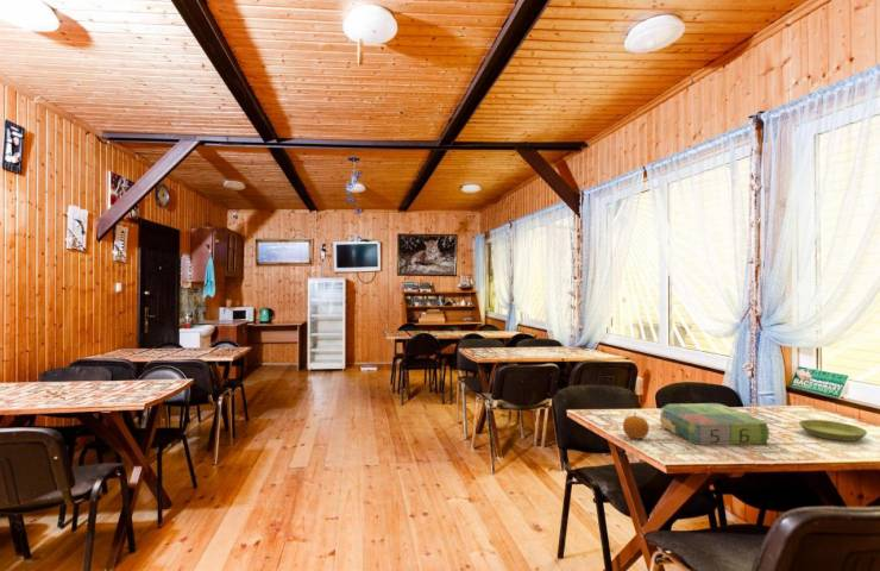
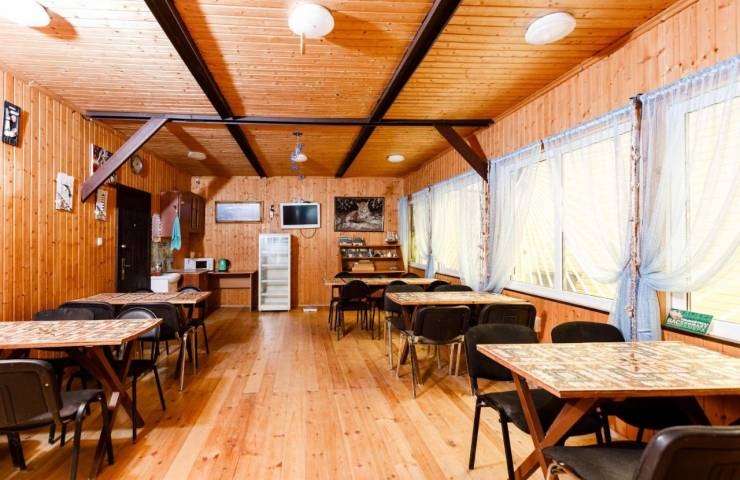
- fruit [622,410,650,440]
- saucer [798,419,868,443]
- board game [659,402,769,446]
